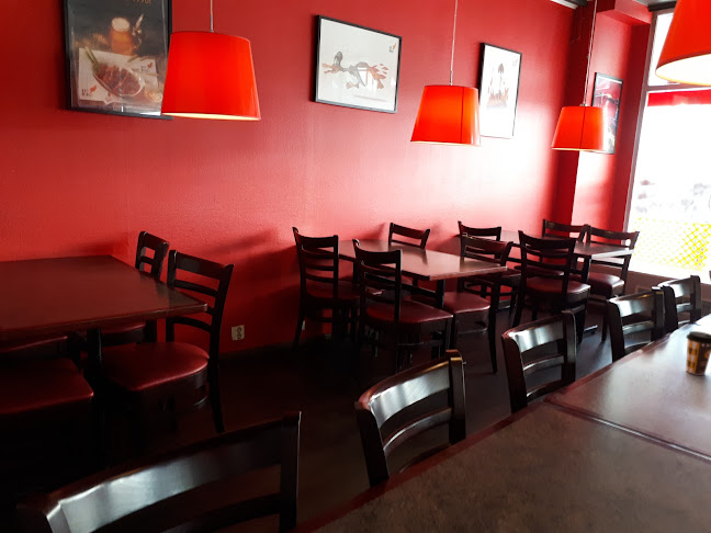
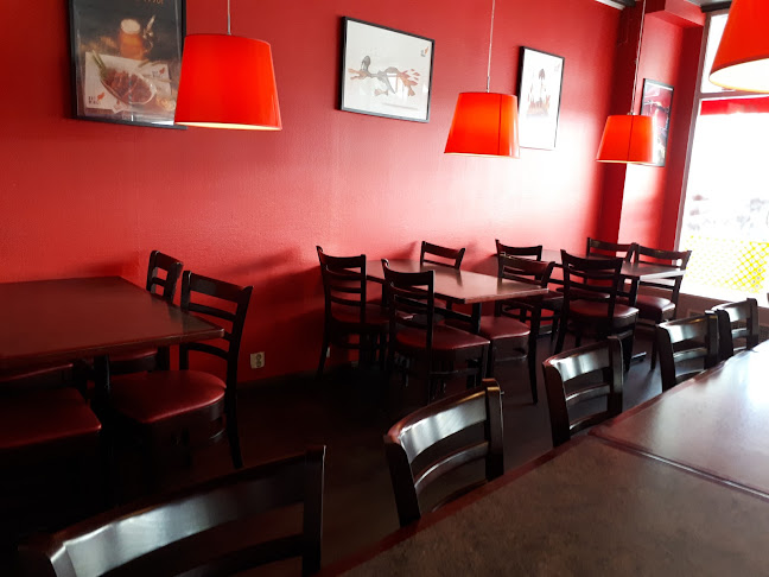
- coffee cup [685,330,711,376]
